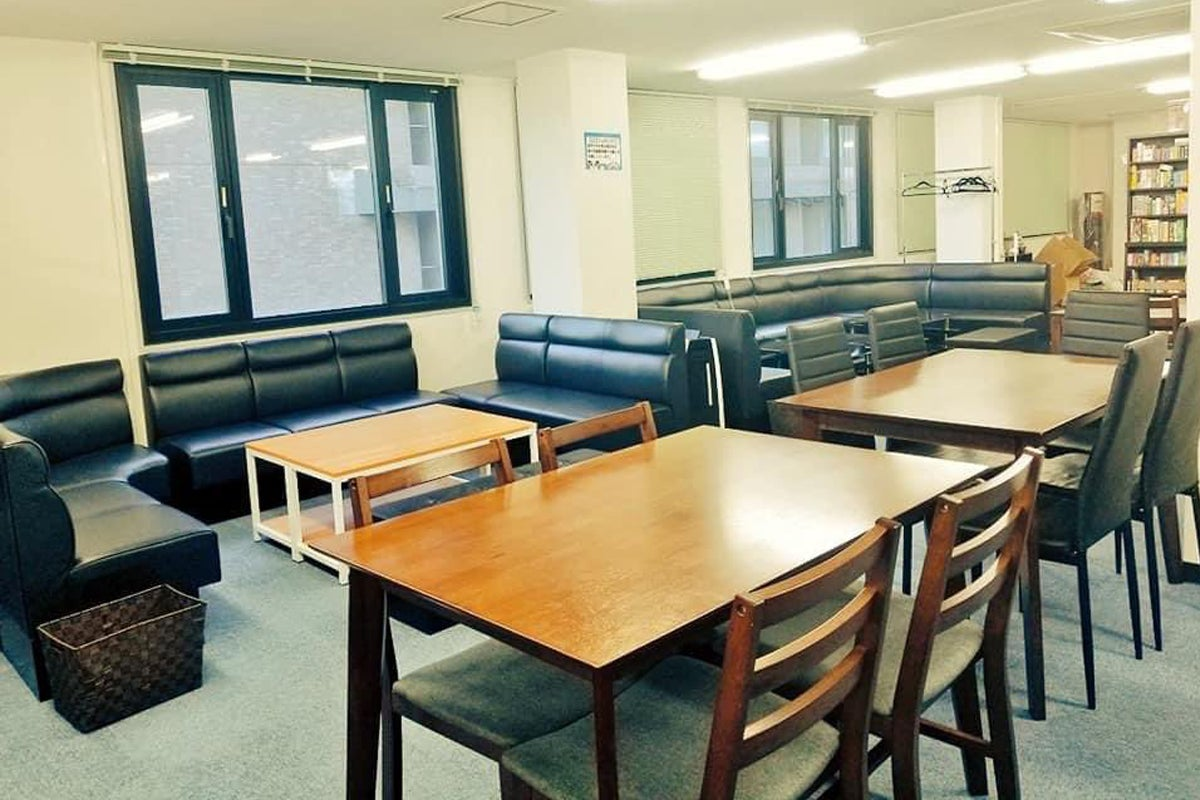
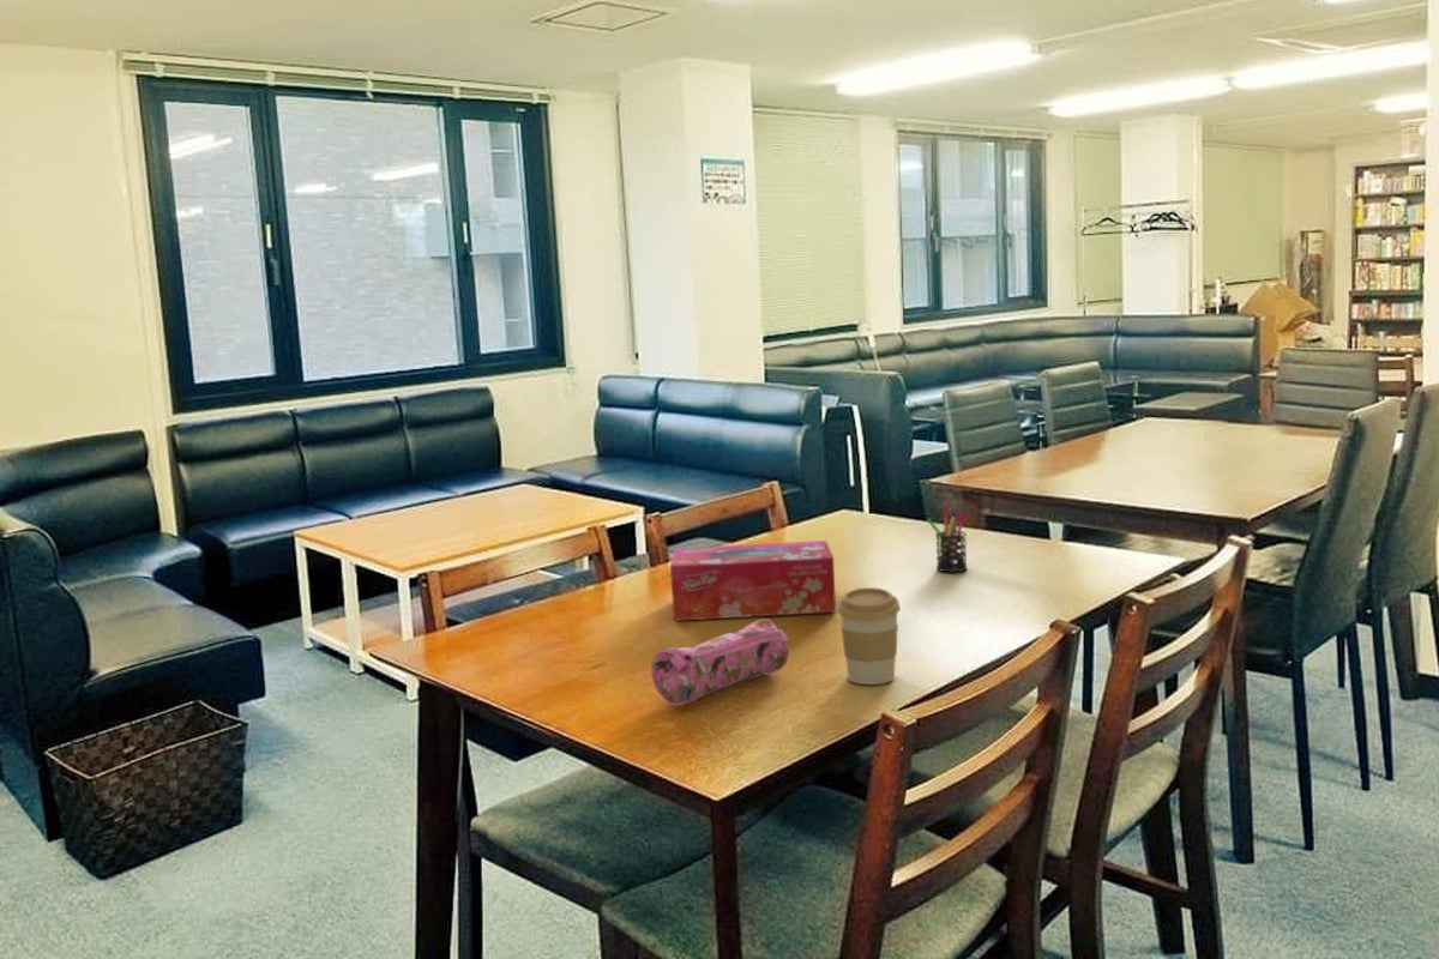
+ tissue box [669,539,837,622]
+ pen holder [926,505,969,573]
+ pencil case [650,617,790,707]
+ coffee cup [836,586,902,686]
